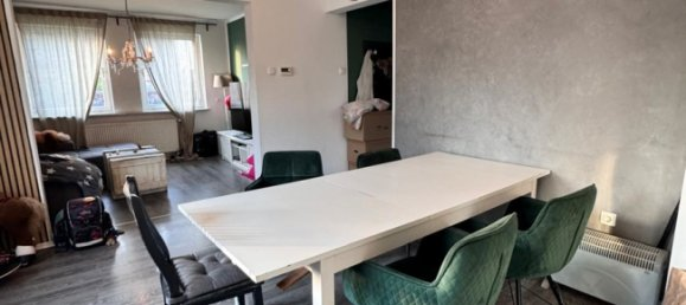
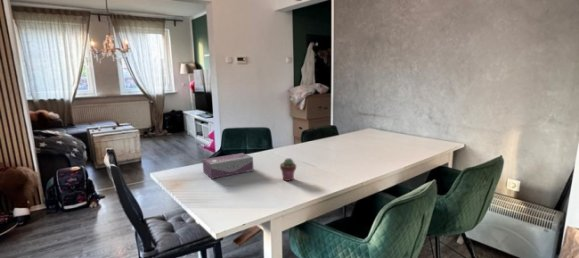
+ potted succulent [279,157,297,182]
+ tissue box [202,152,254,180]
